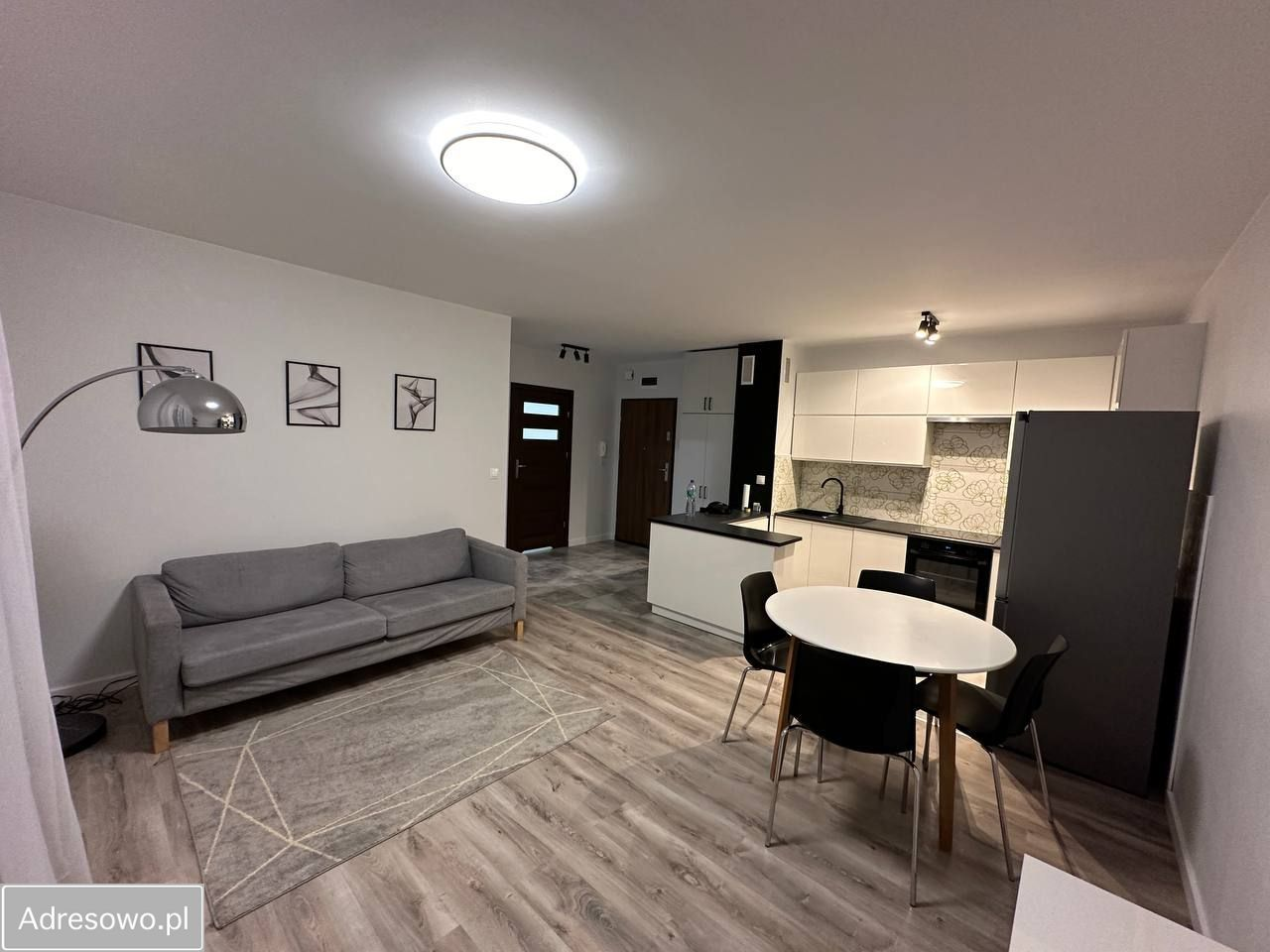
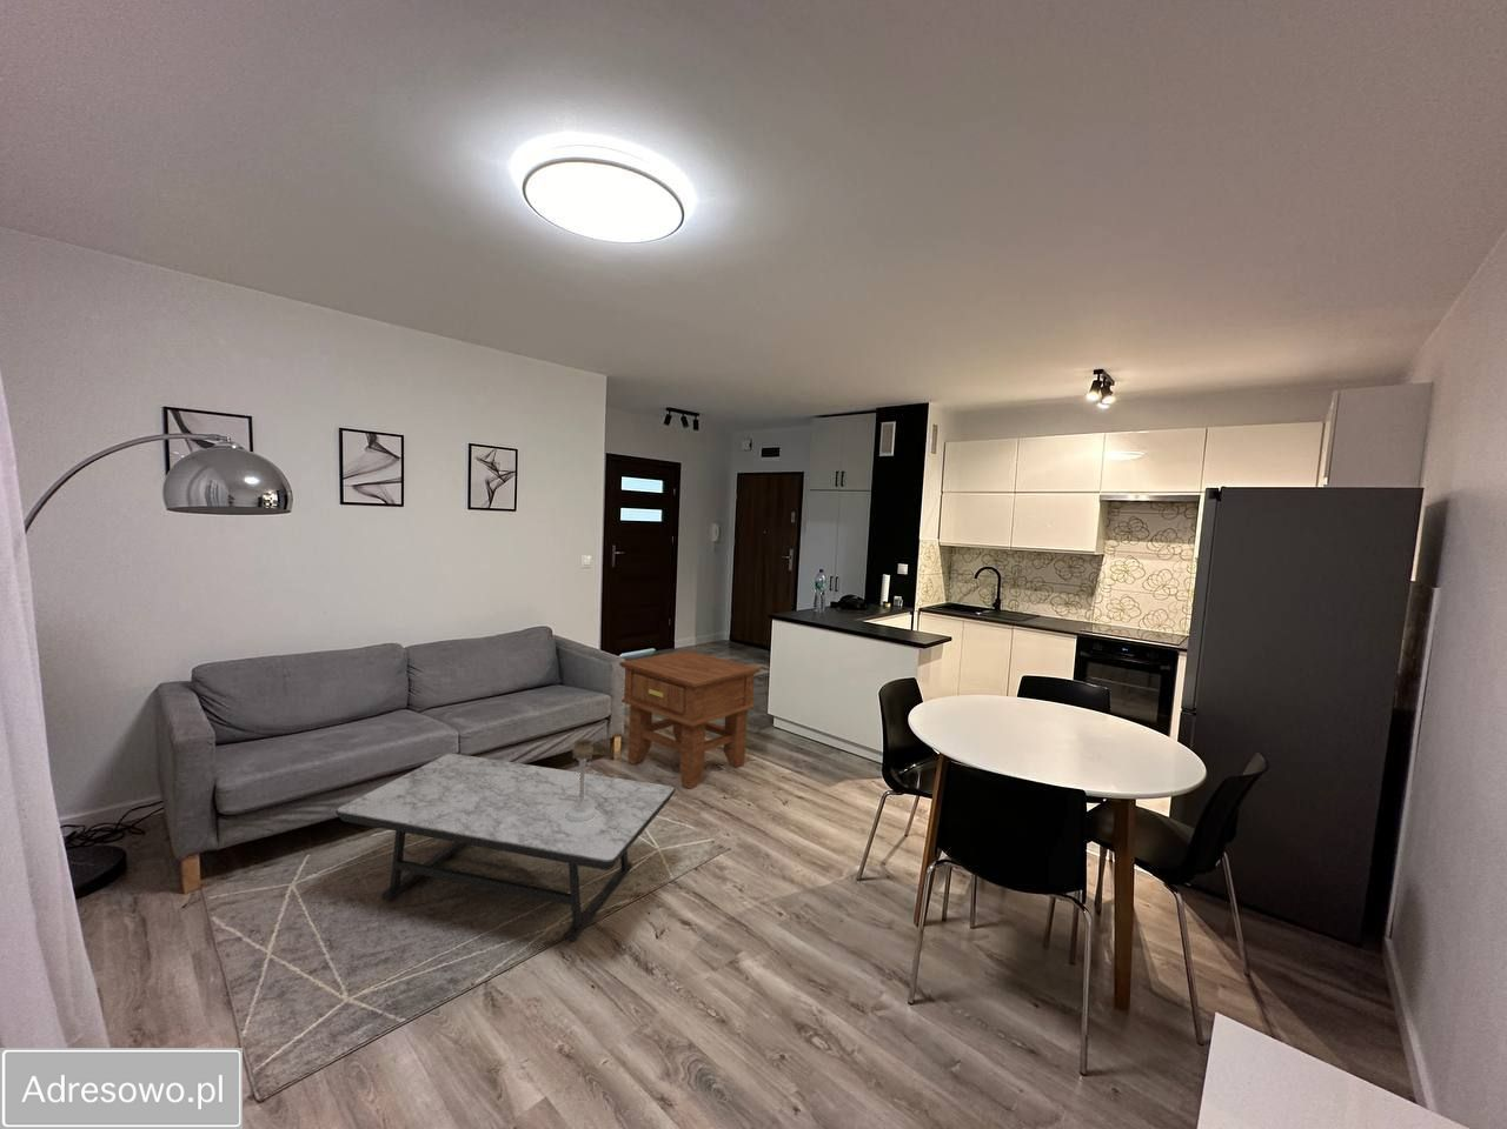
+ candle holder [565,738,597,822]
+ coffee table [335,753,676,943]
+ side table [618,649,762,790]
